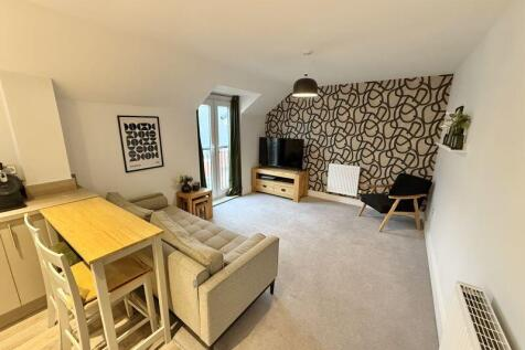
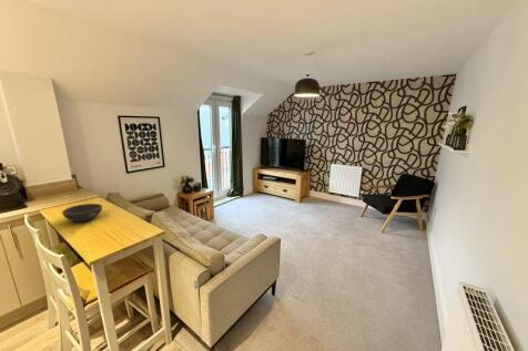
+ bowl [61,203,103,223]
